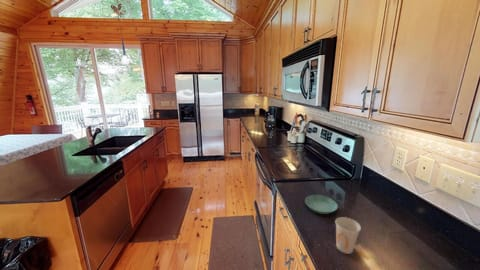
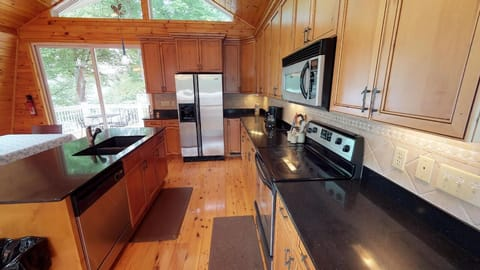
- saucer [304,194,339,215]
- cup [334,216,362,255]
